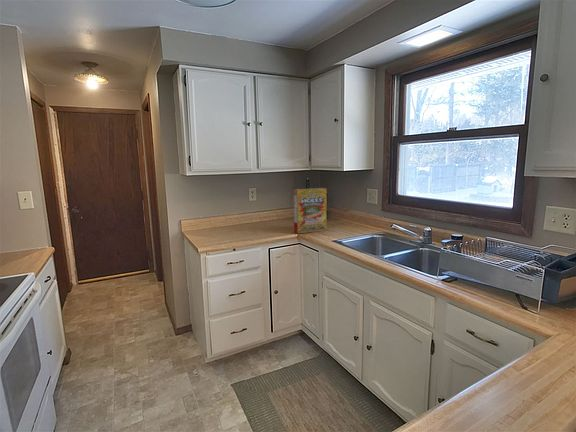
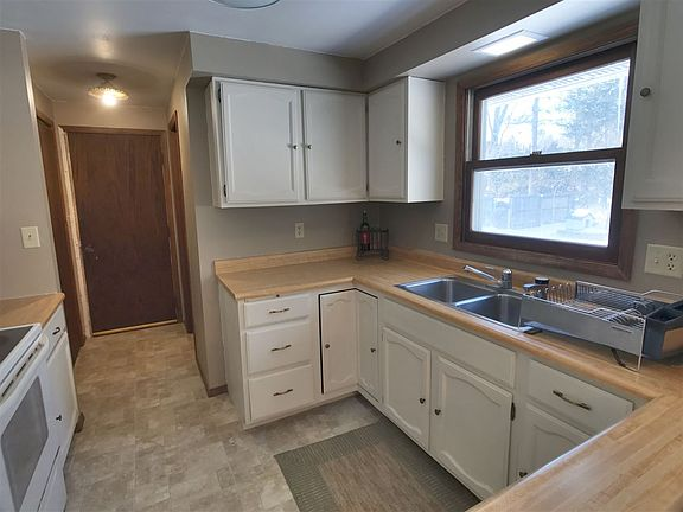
- cereal box [292,187,328,235]
